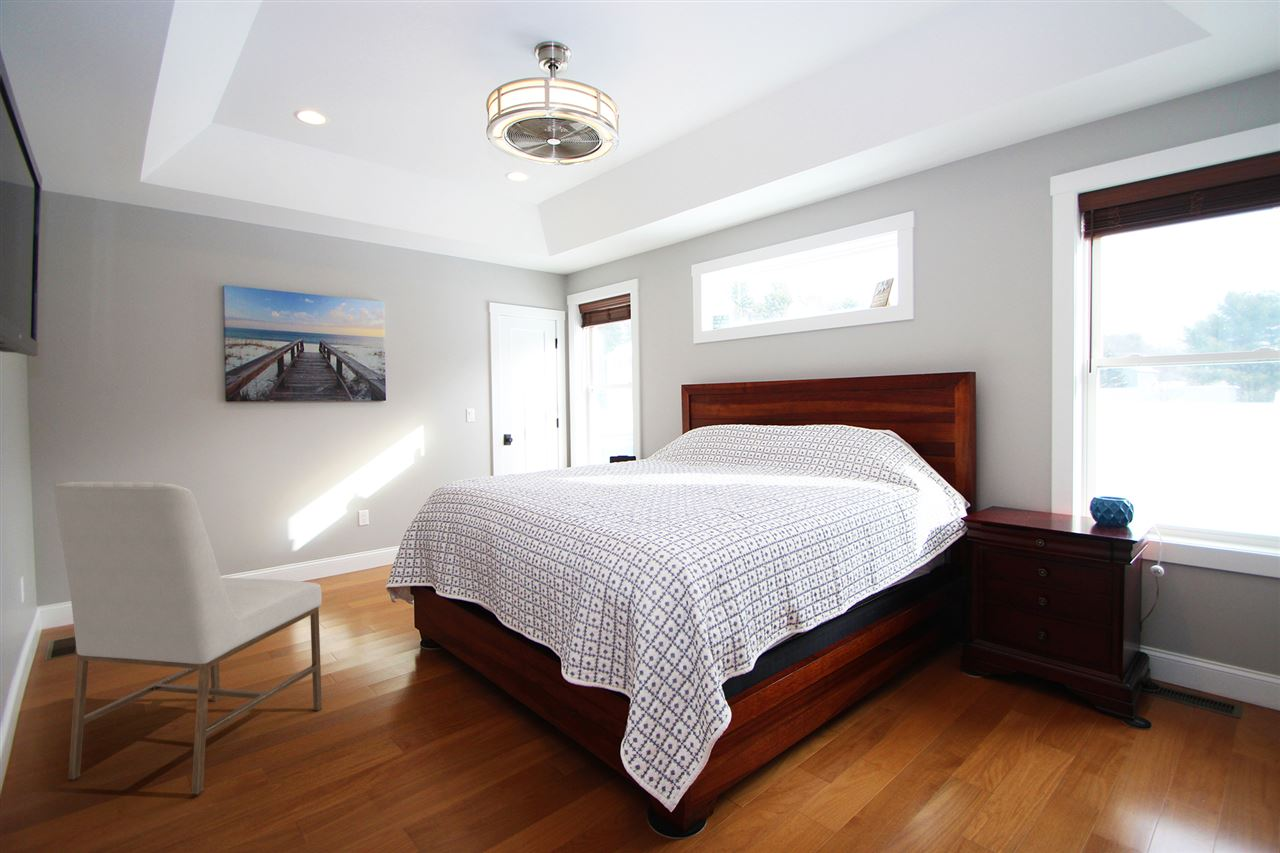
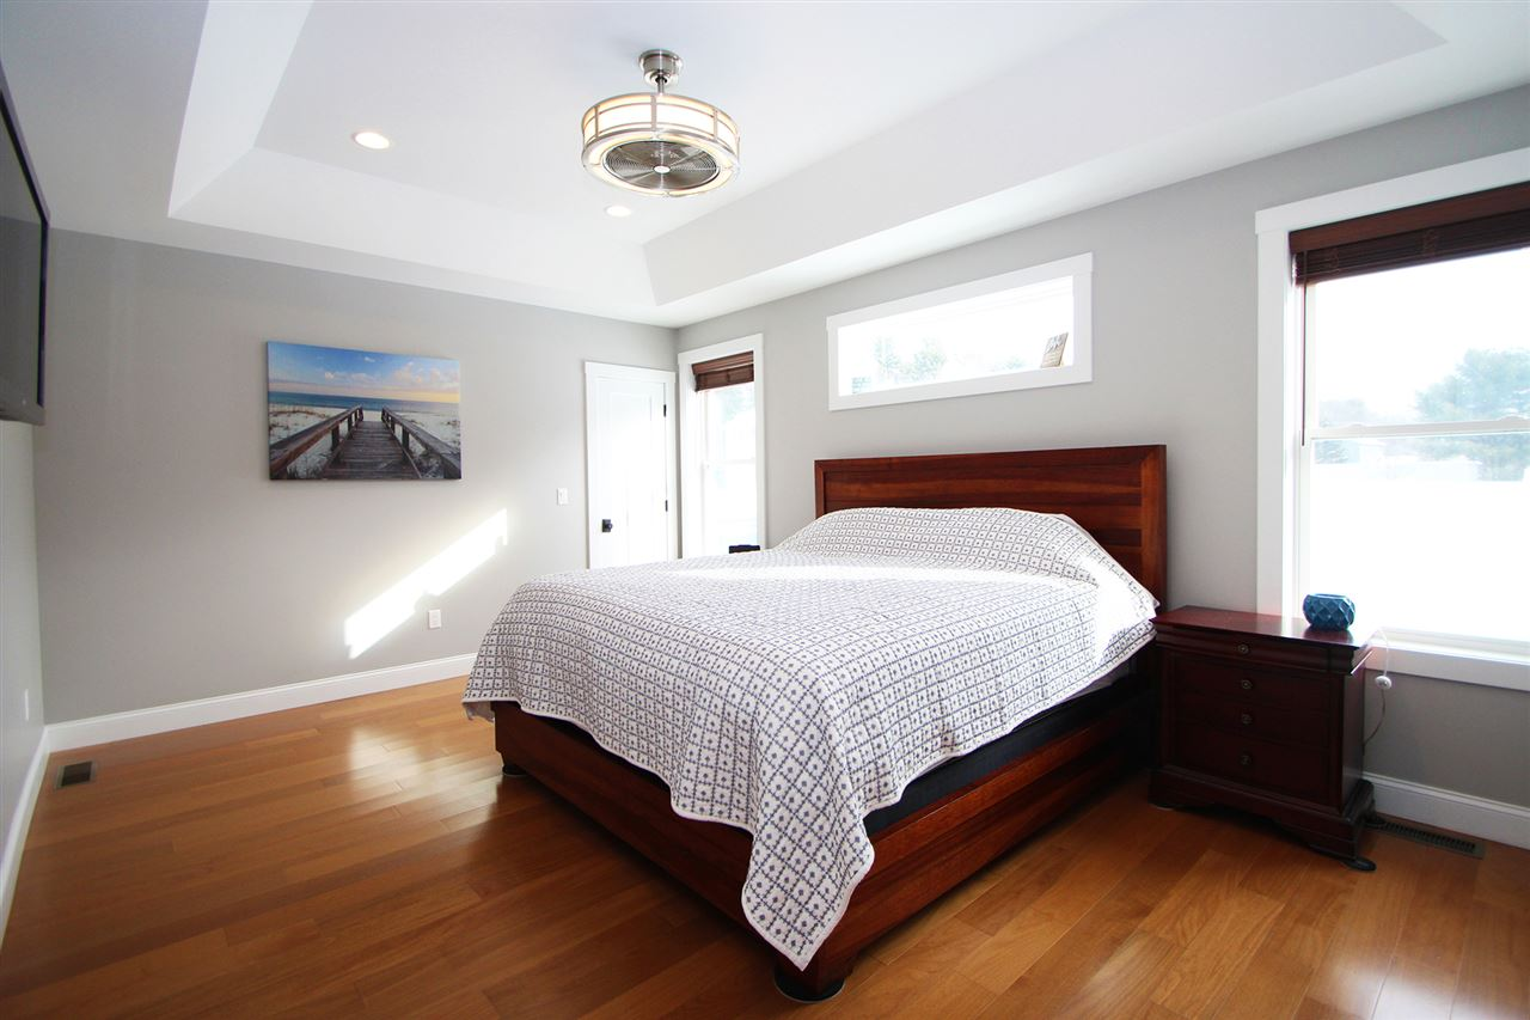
- chair [53,481,323,796]
